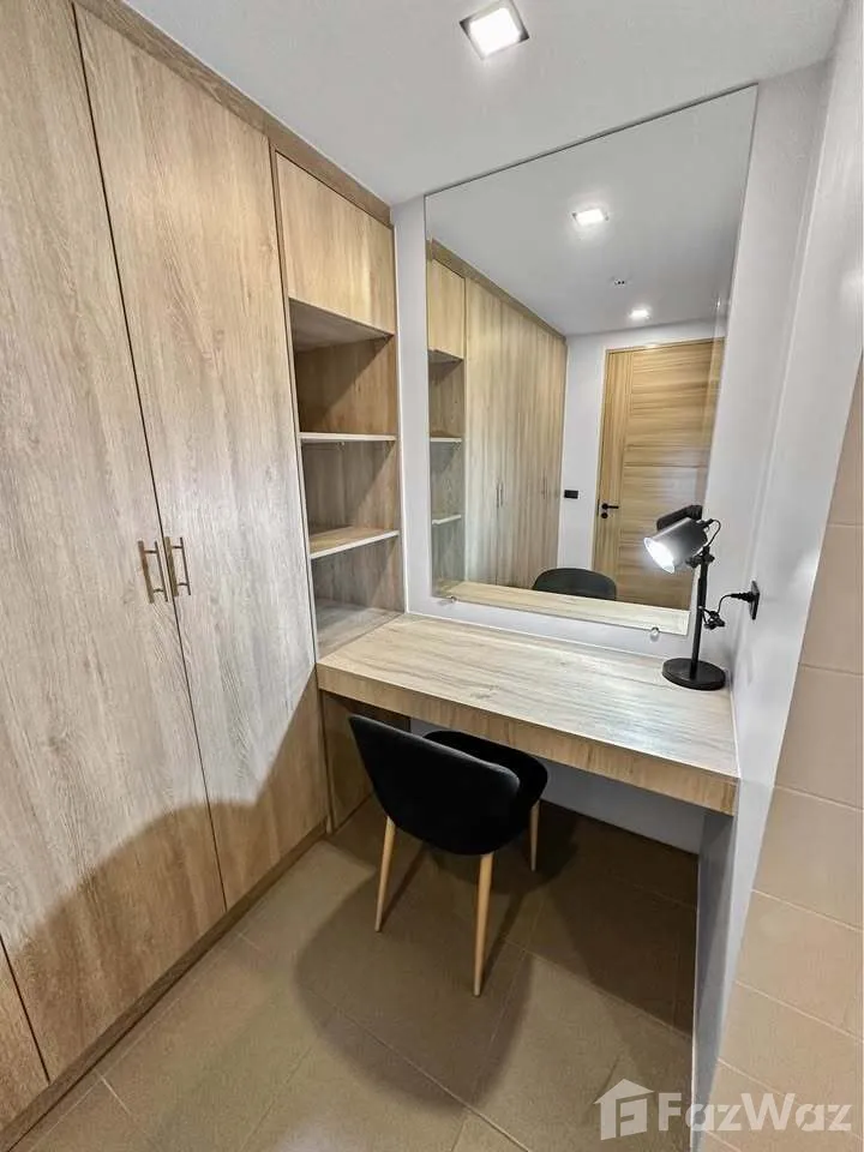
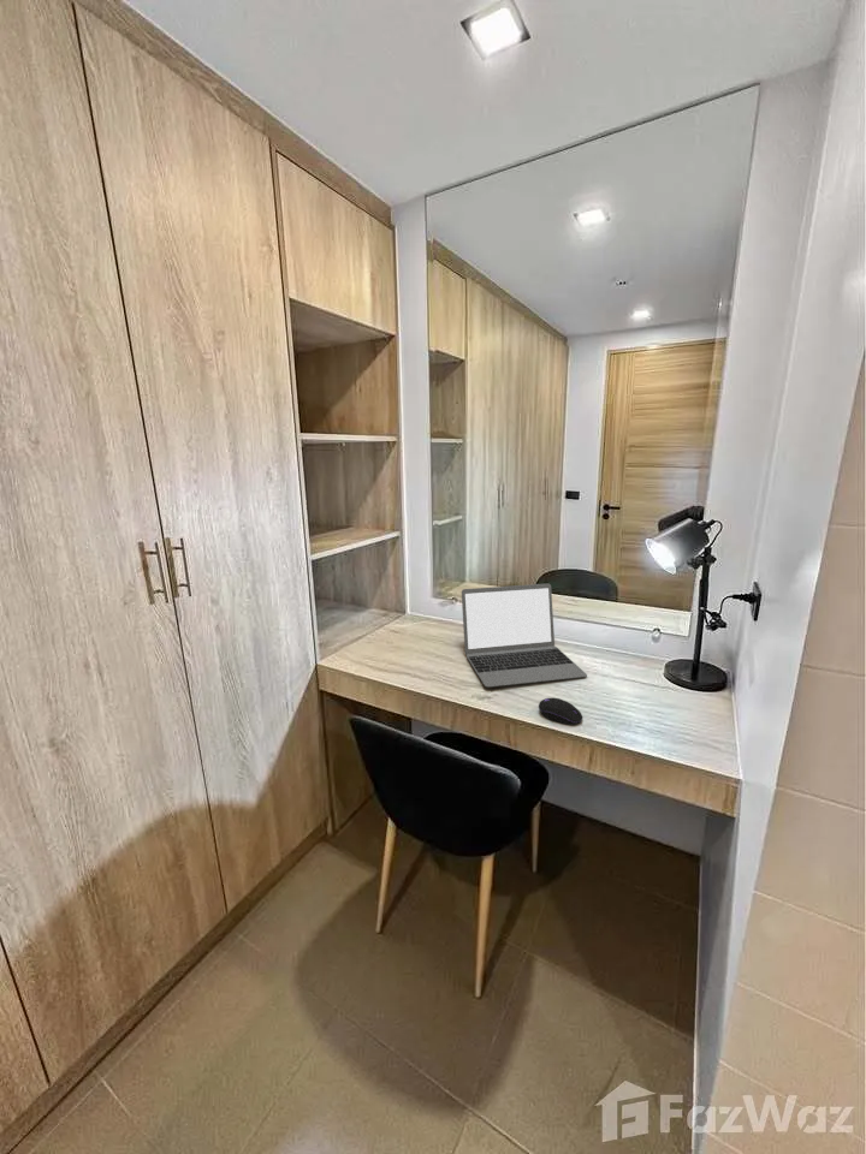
+ laptop [461,582,588,689]
+ computer mouse [538,697,583,725]
